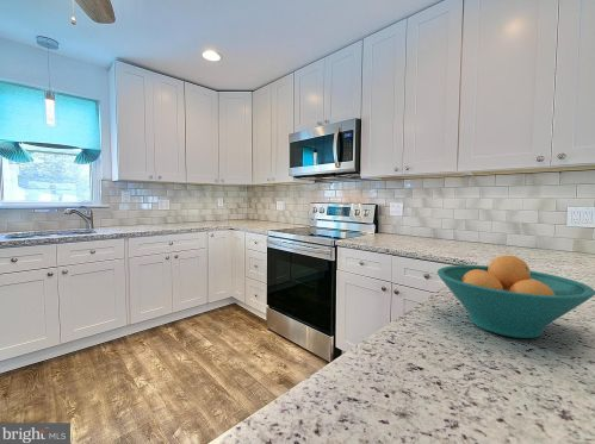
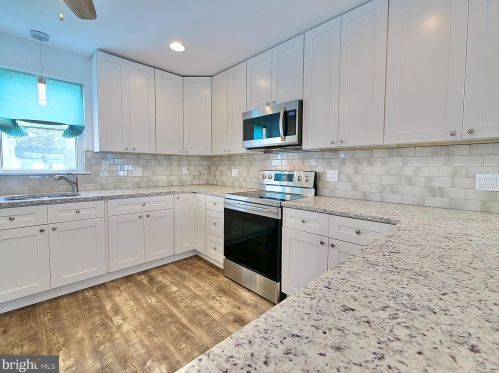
- fruit bowl [436,255,595,339]
